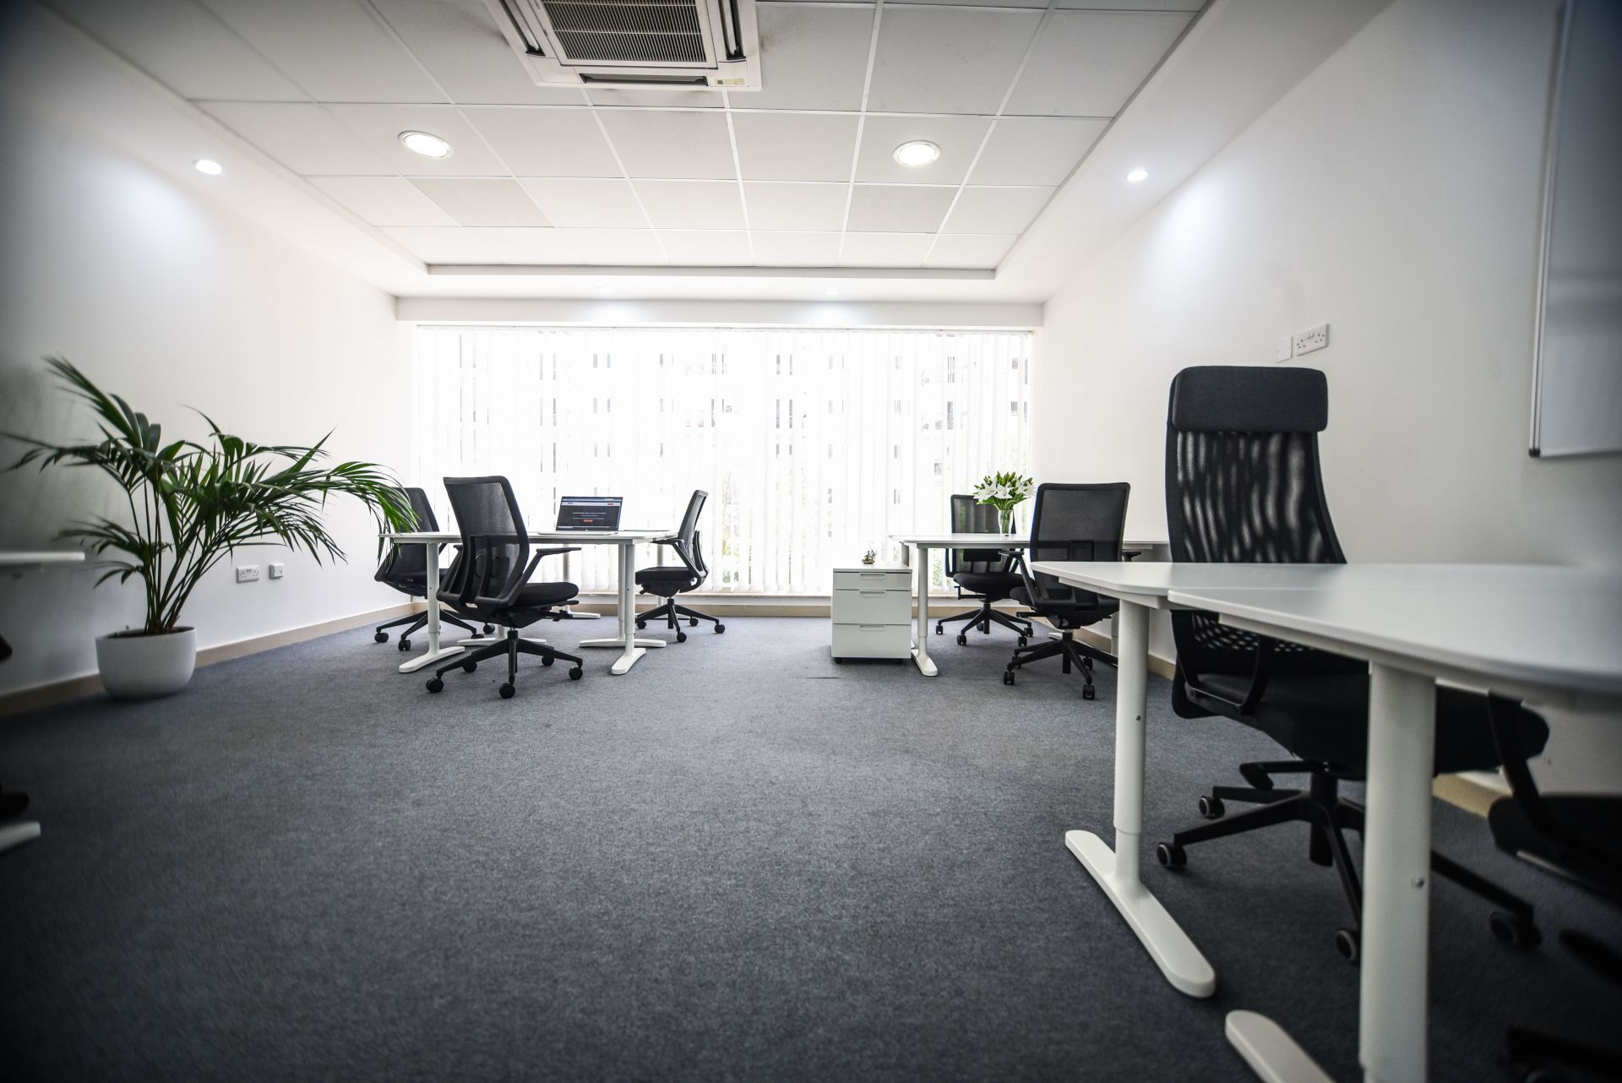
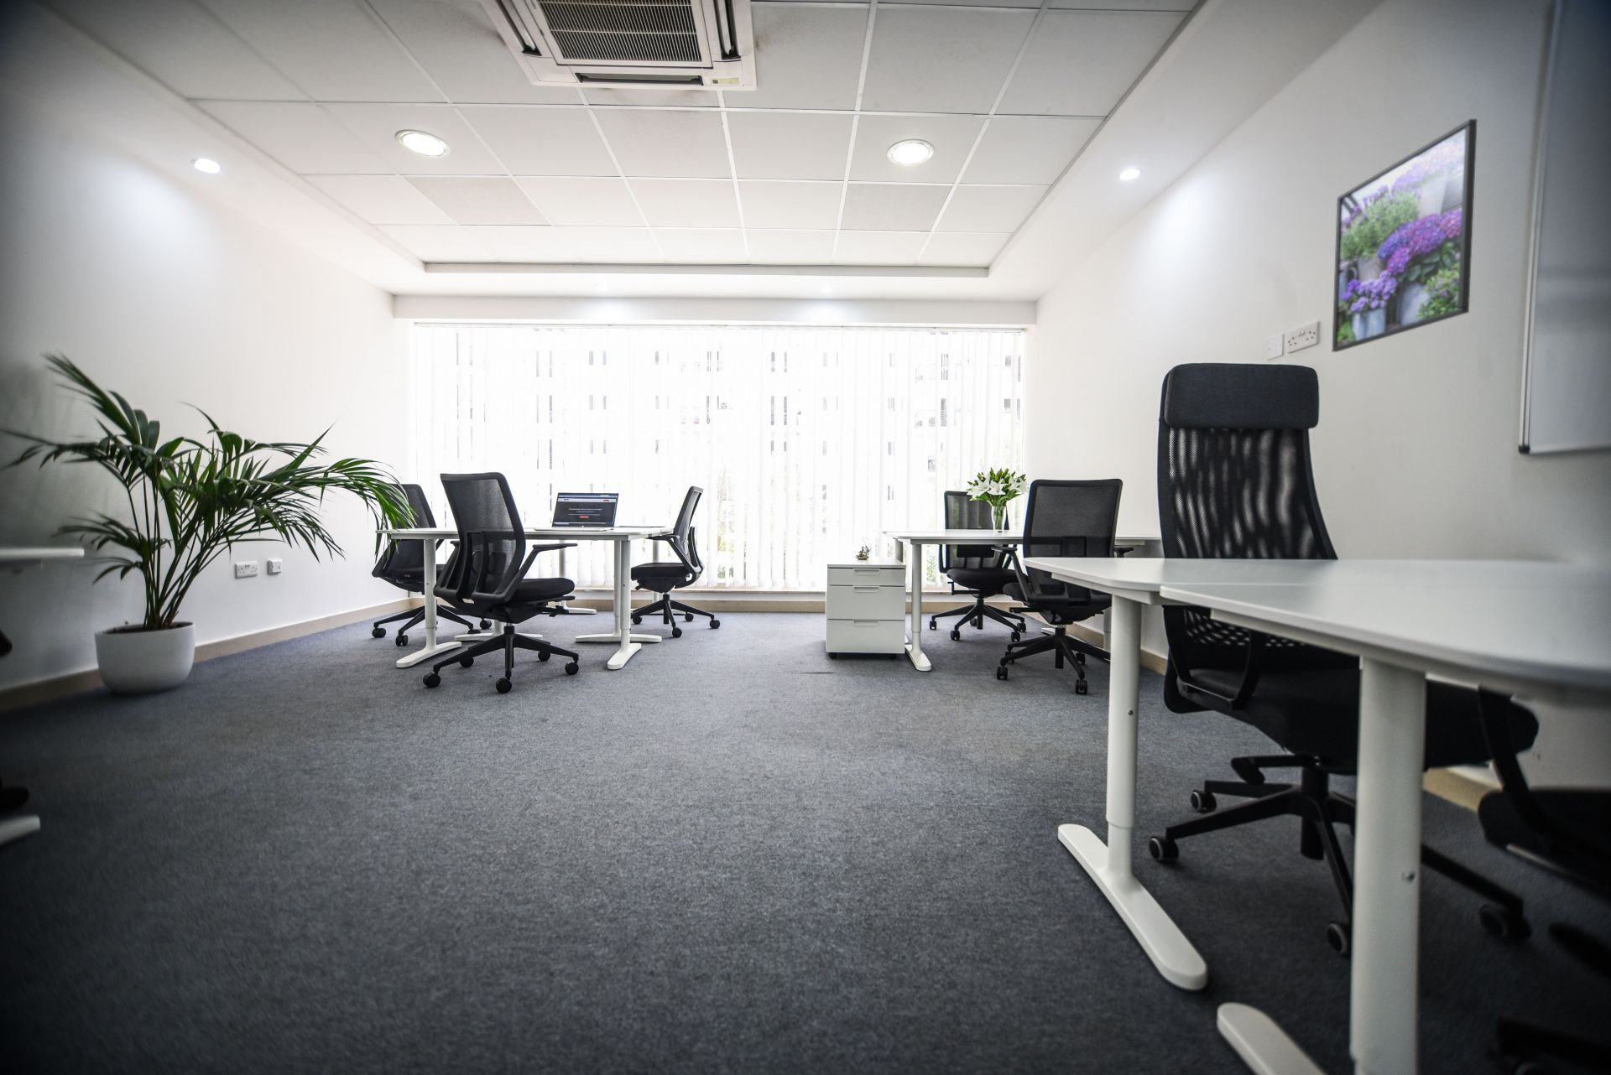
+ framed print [1331,119,1479,353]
